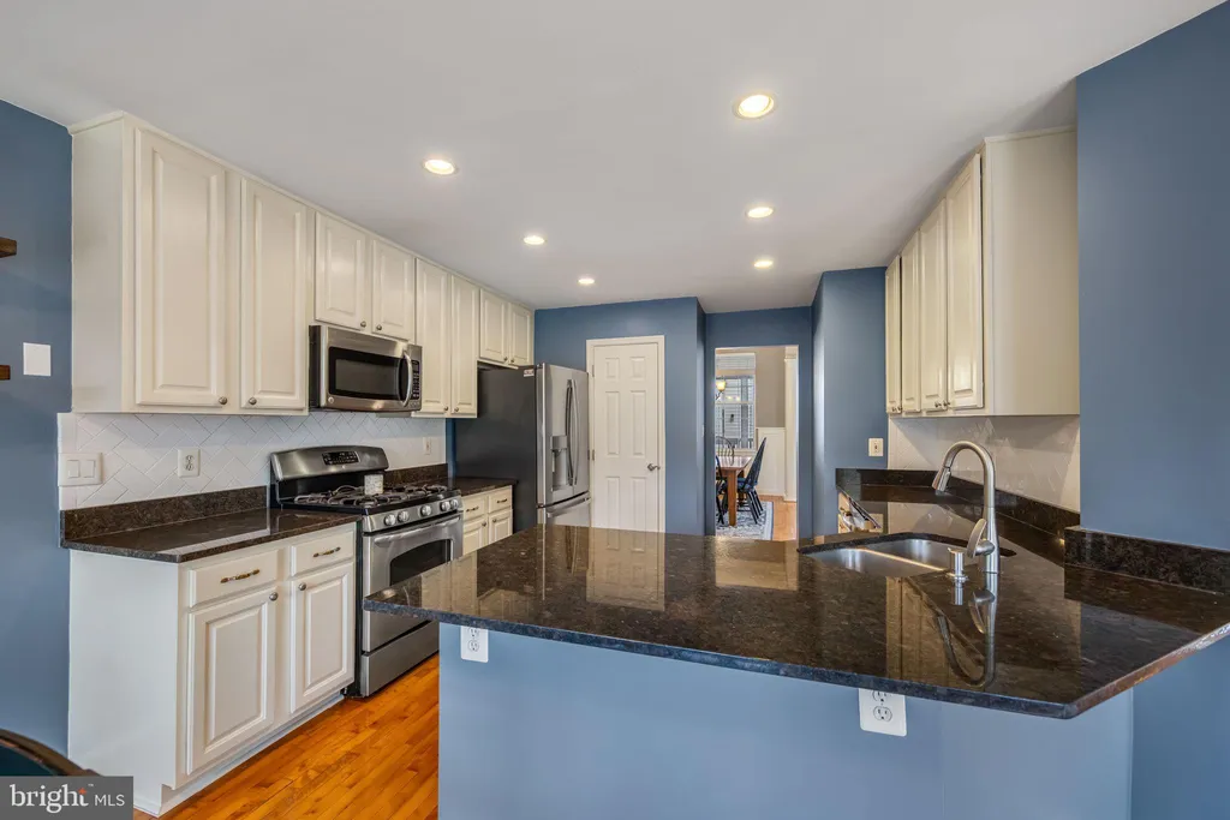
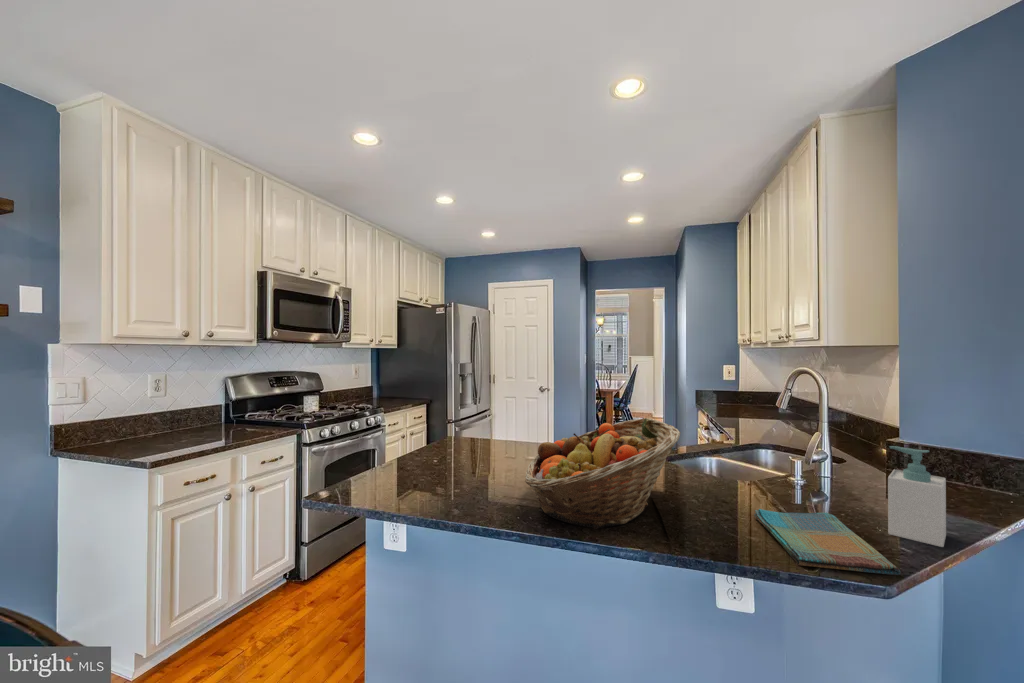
+ dish towel [753,508,902,576]
+ soap bottle [887,445,947,548]
+ fruit basket [524,417,682,530]
